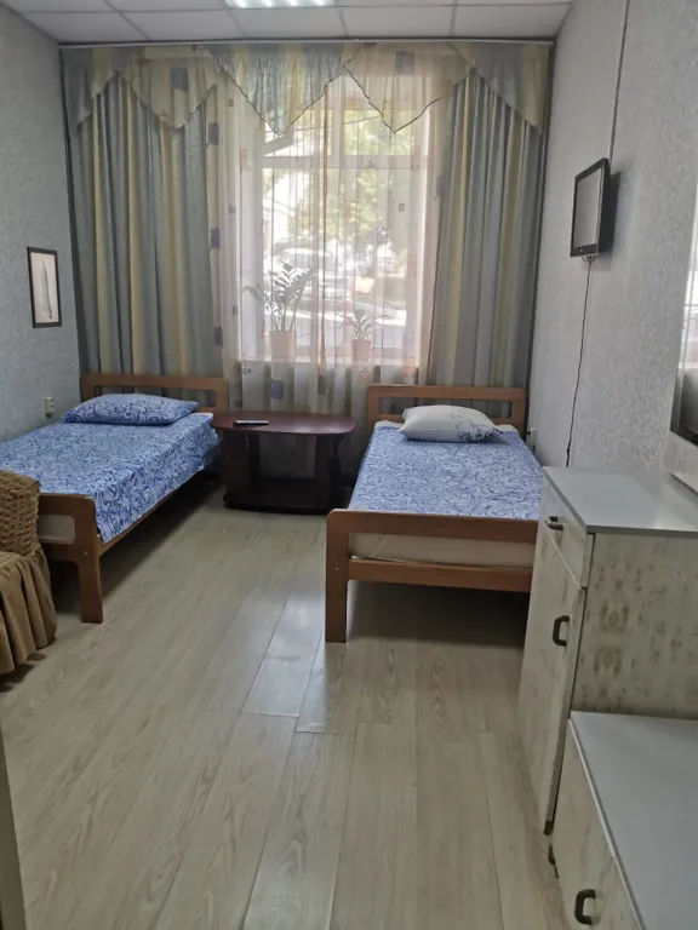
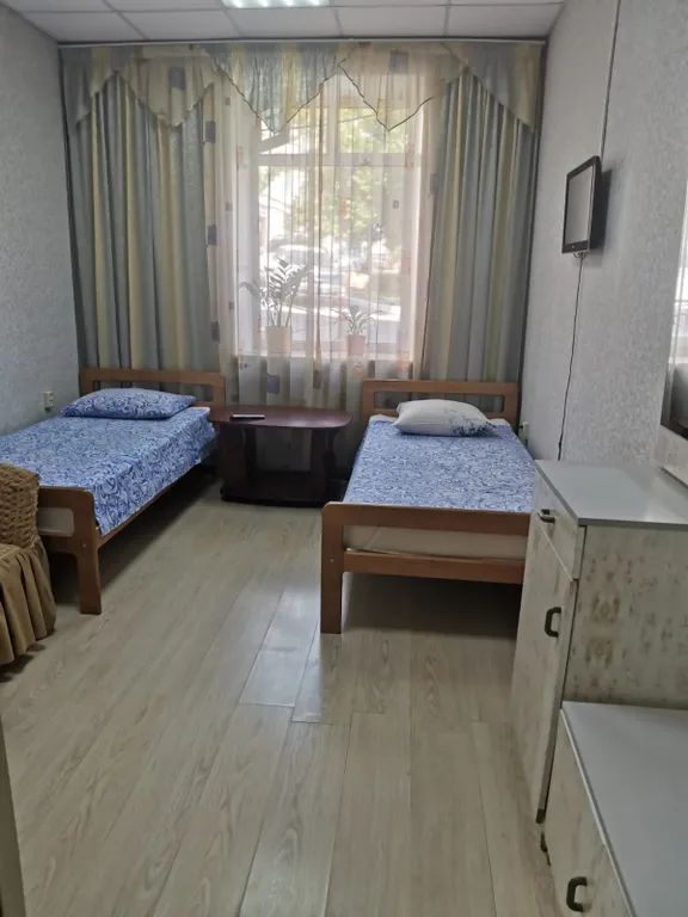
- wall art [25,245,63,329]
